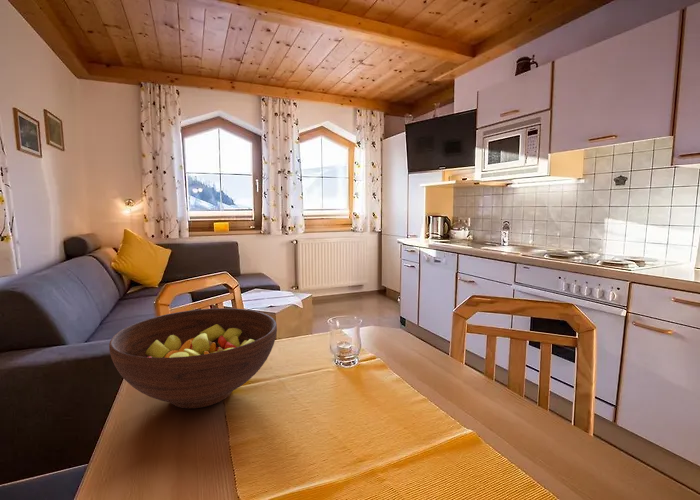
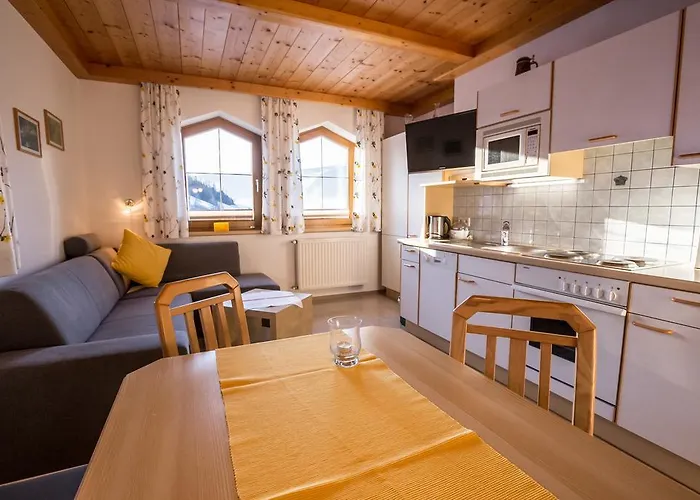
- fruit bowl [108,307,278,409]
